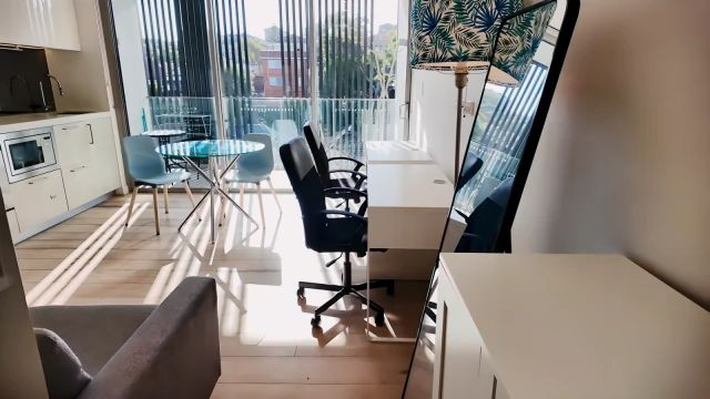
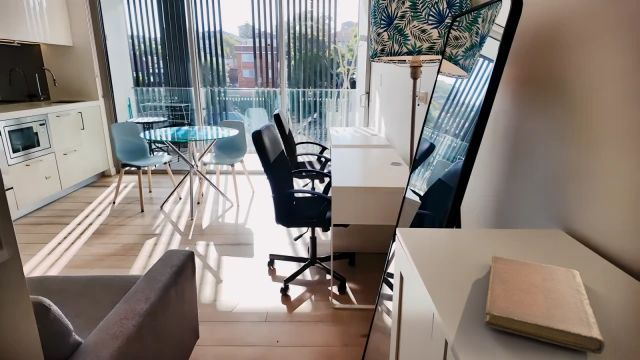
+ notebook [483,255,606,355]
